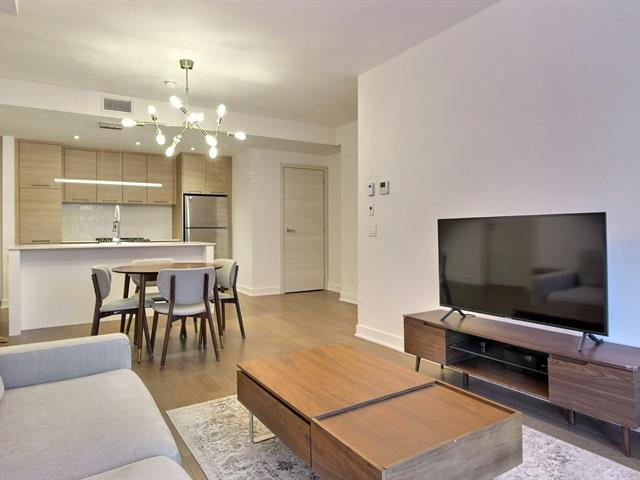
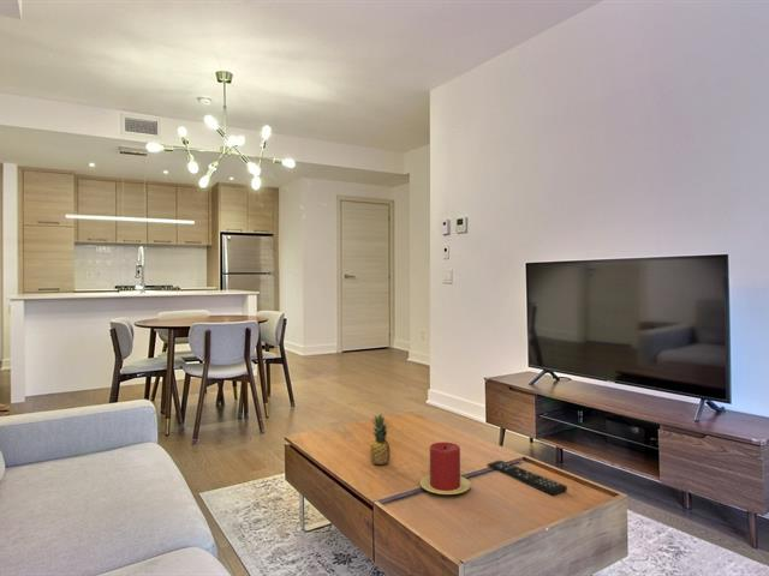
+ remote control [487,458,568,497]
+ candle [419,442,471,496]
+ fruit [369,414,392,466]
